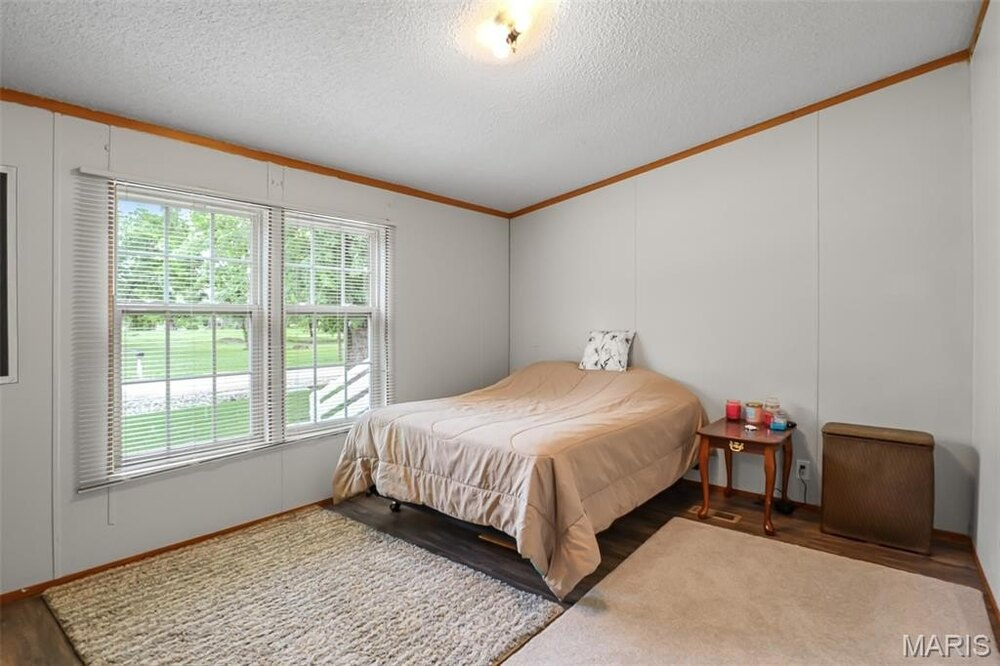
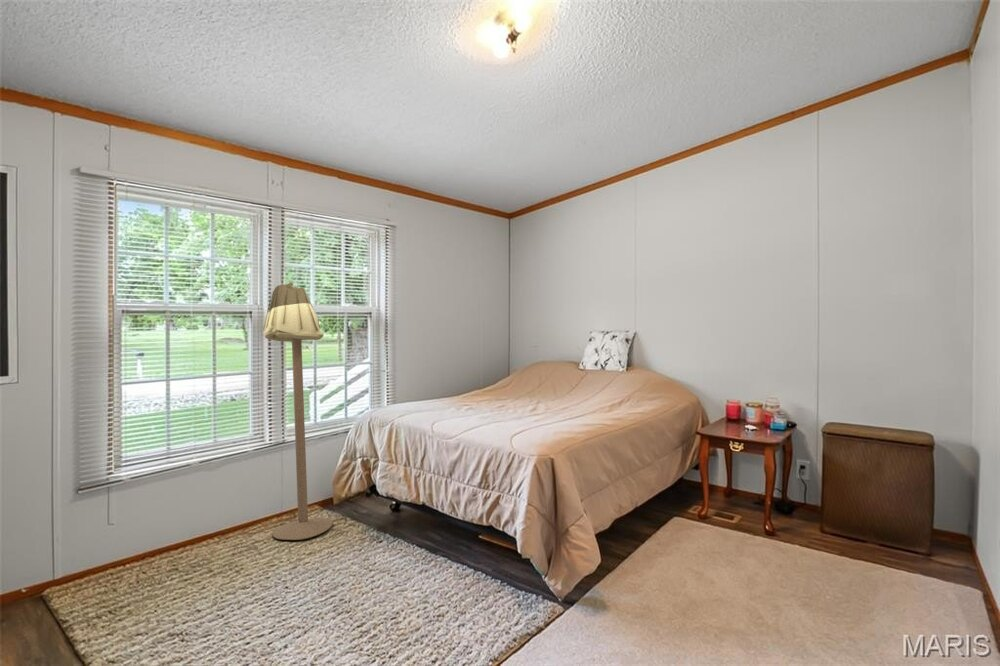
+ floor lamp [262,281,334,541]
